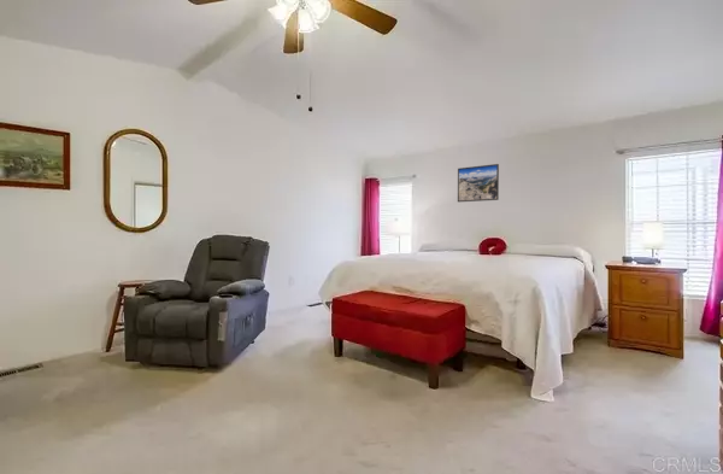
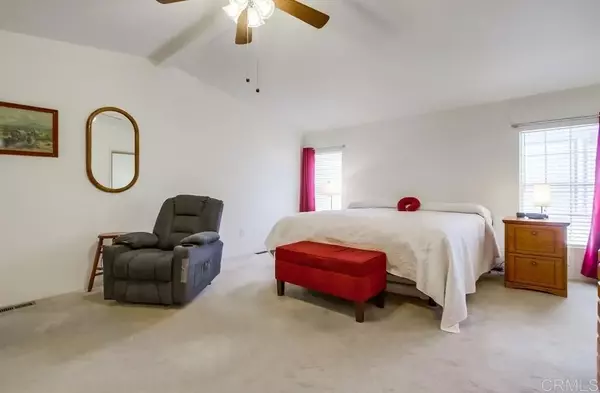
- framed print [457,163,500,203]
